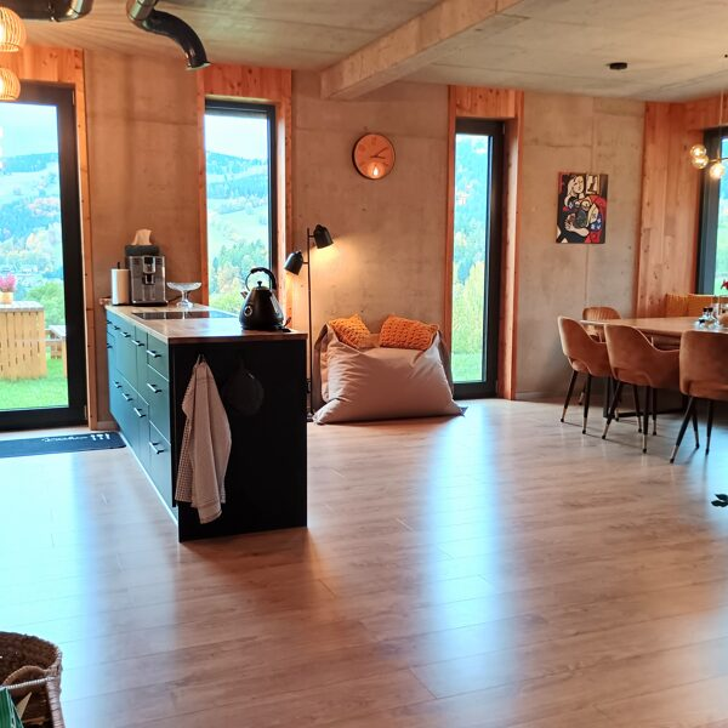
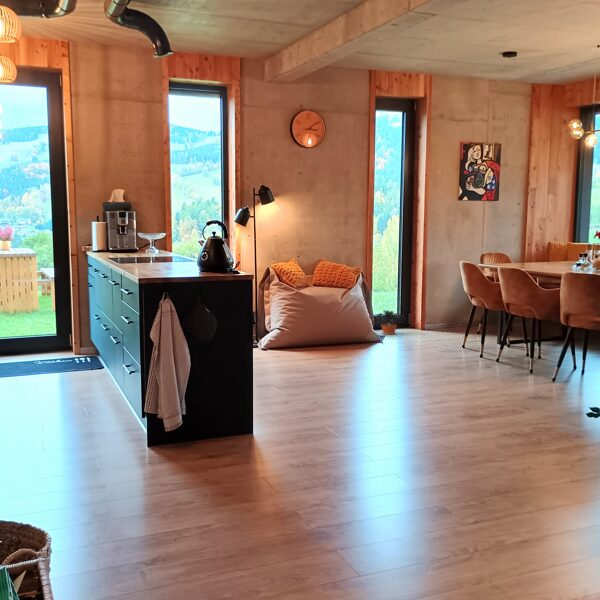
+ potted plant [373,309,405,336]
